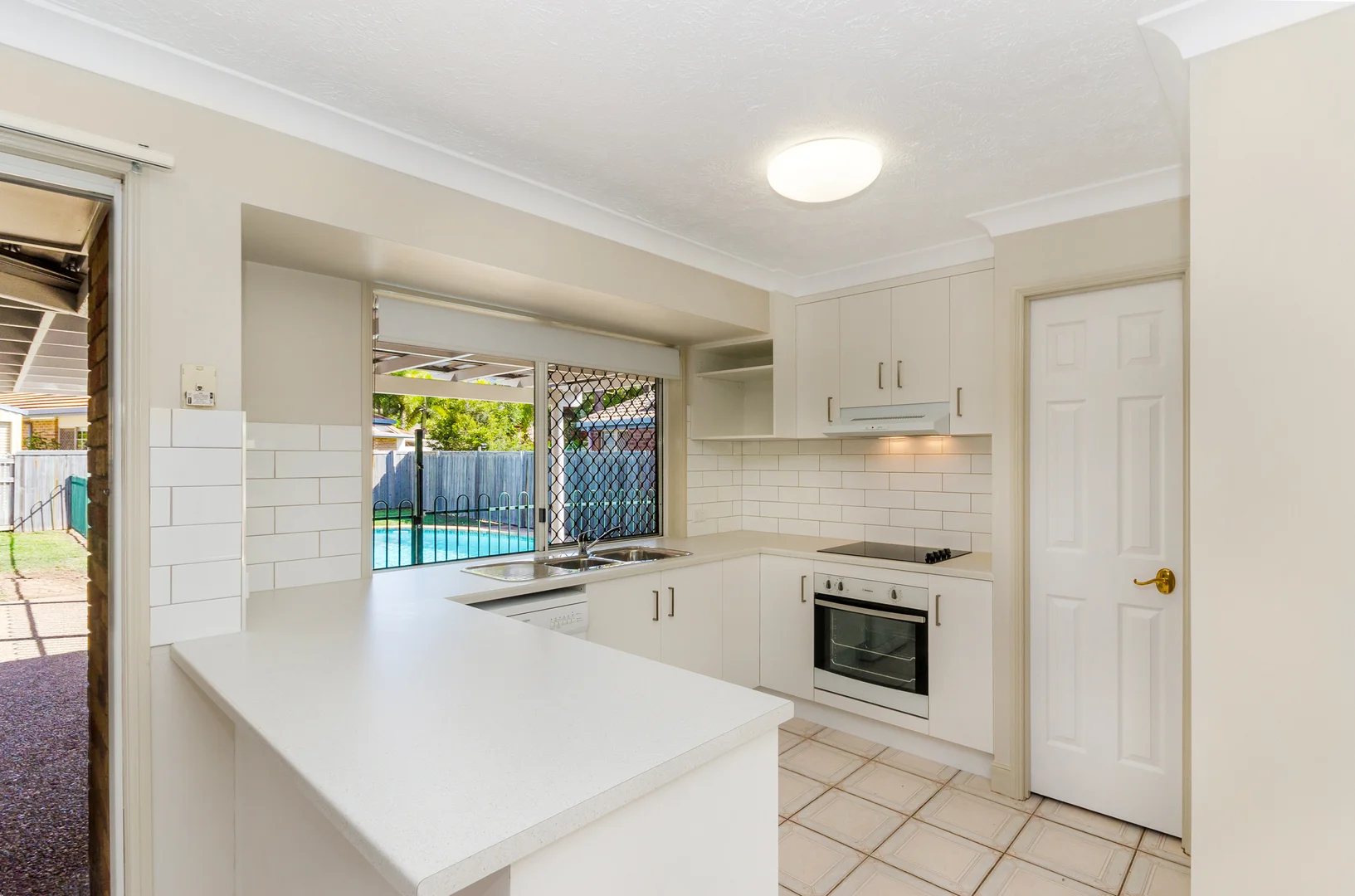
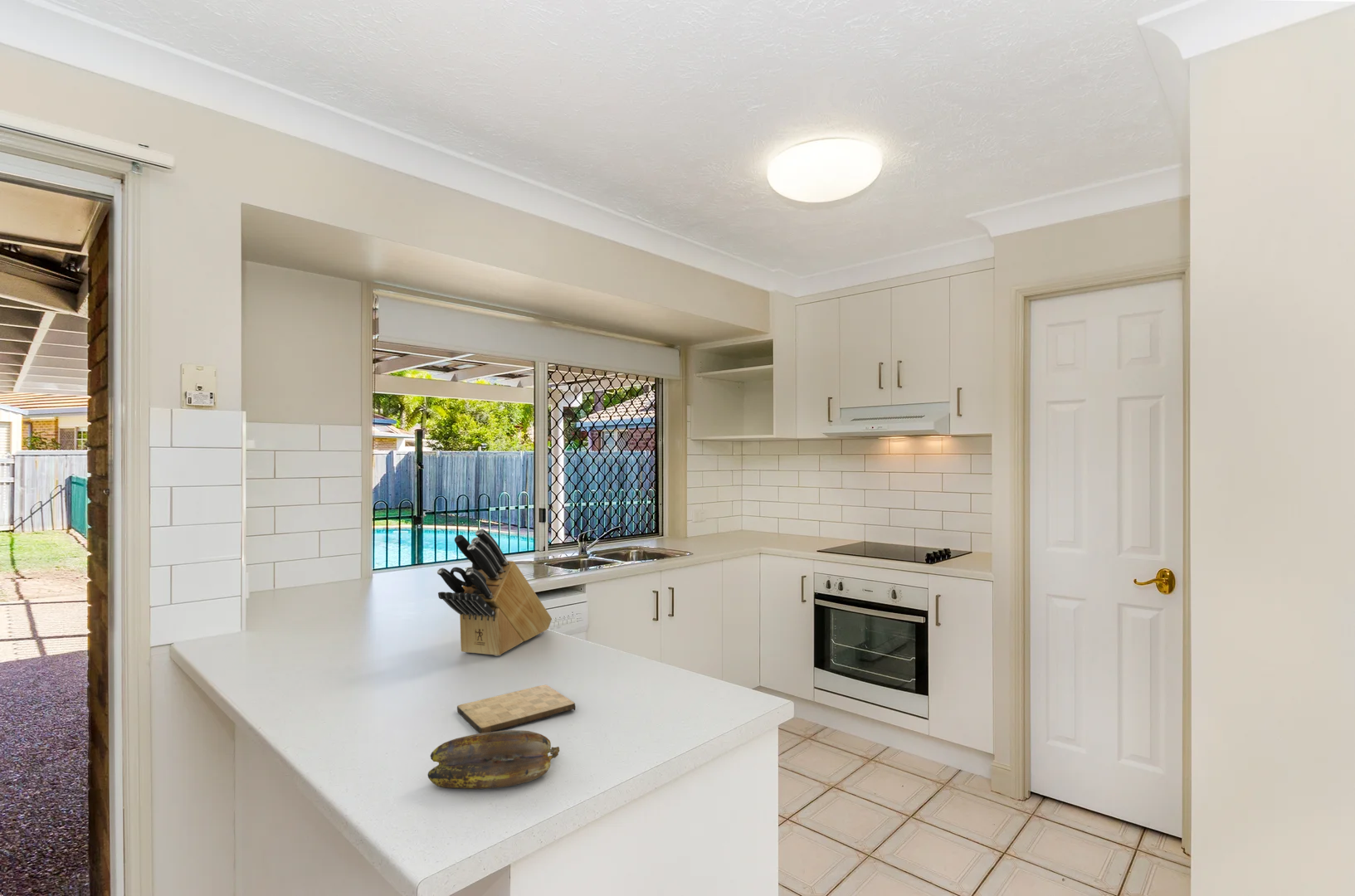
+ banana [426,729,560,790]
+ cutting board [456,684,576,733]
+ knife block [436,528,553,657]
